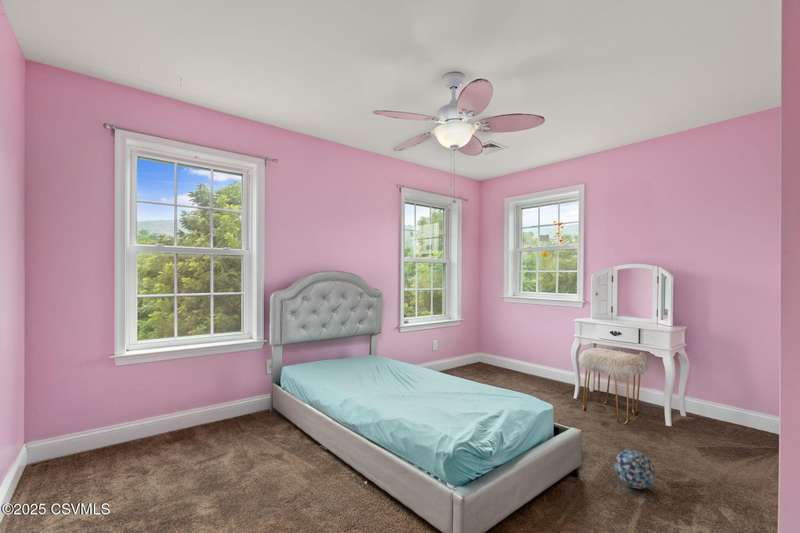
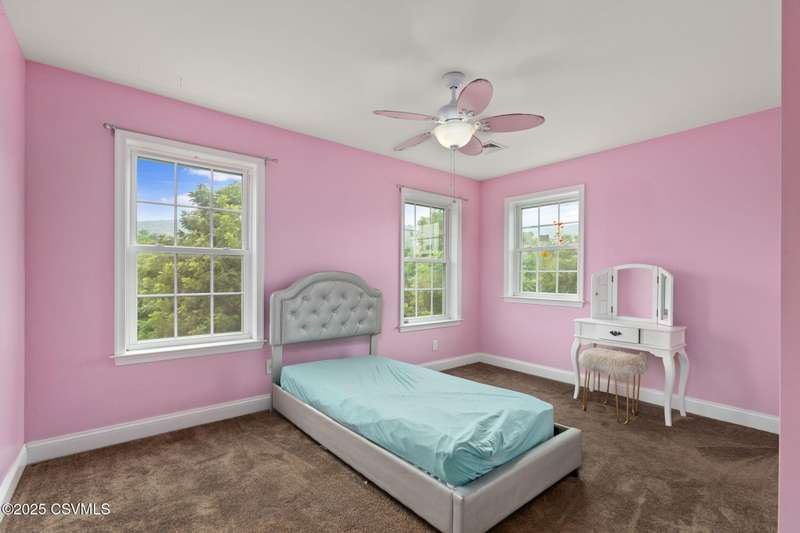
- decorative ball [614,449,656,490]
